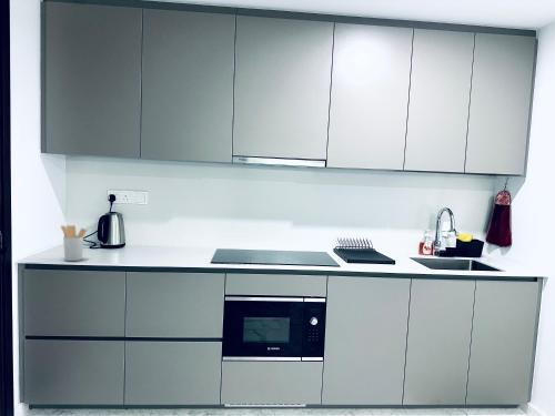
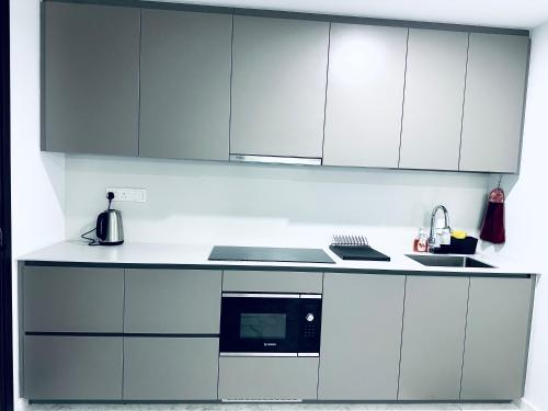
- utensil holder [60,224,88,262]
